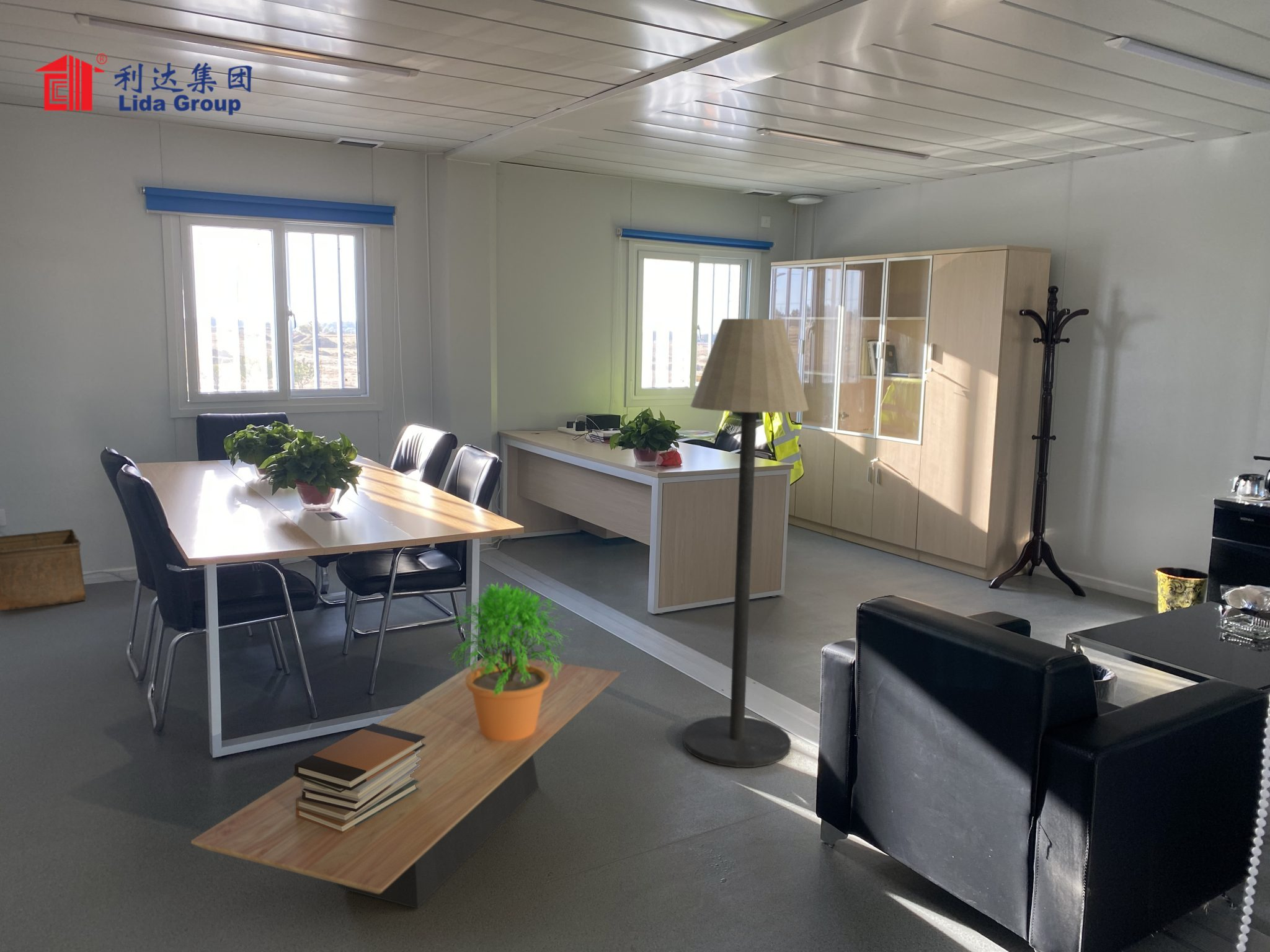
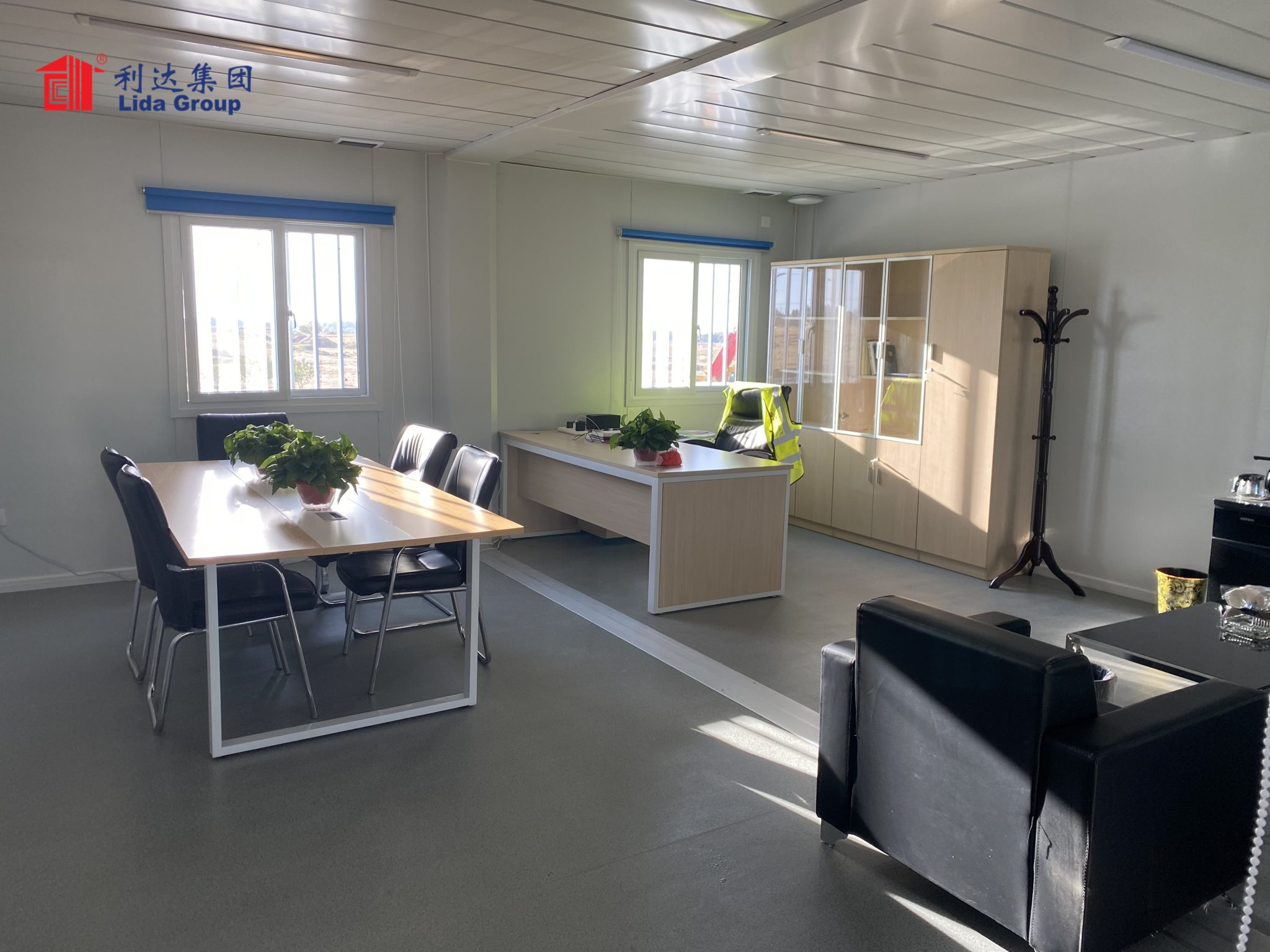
- potted plant [447,582,574,741]
- coffee table [190,653,621,909]
- storage bin [0,529,87,612]
- floor lamp [682,318,809,768]
- book stack [293,723,425,834]
